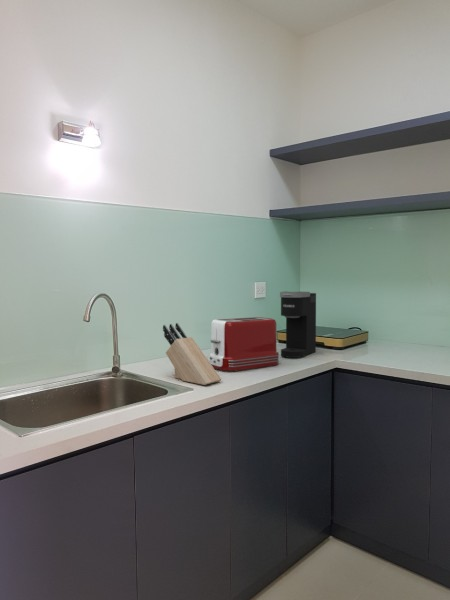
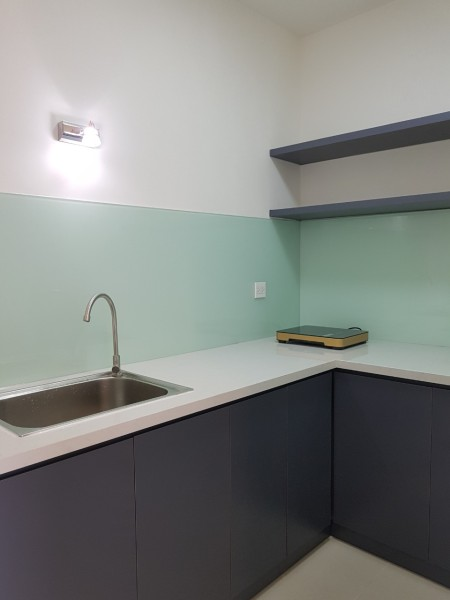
- knife block [162,322,222,386]
- coffee maker [279,290,317,359]
- toaster [209,316,280,372]
